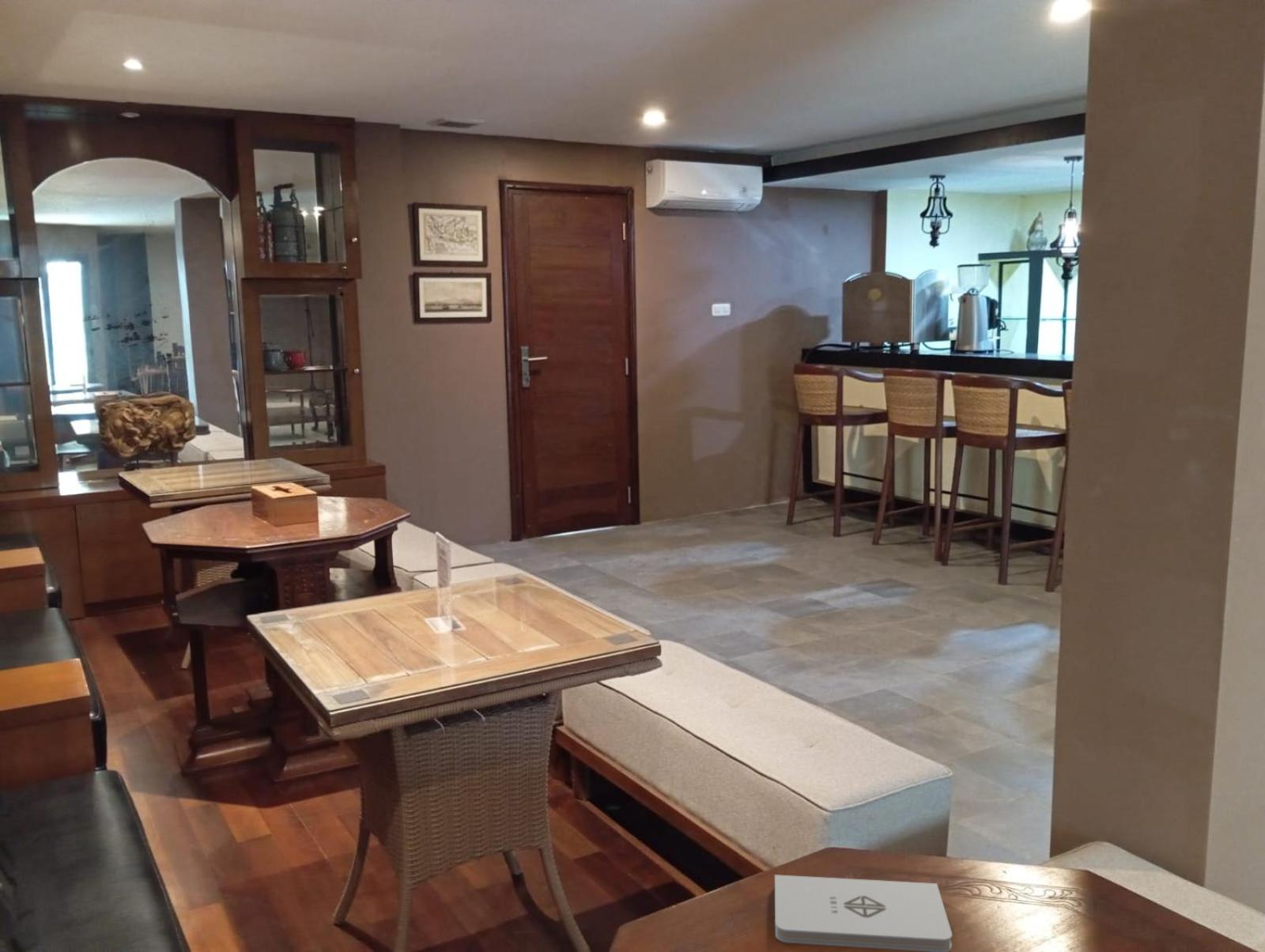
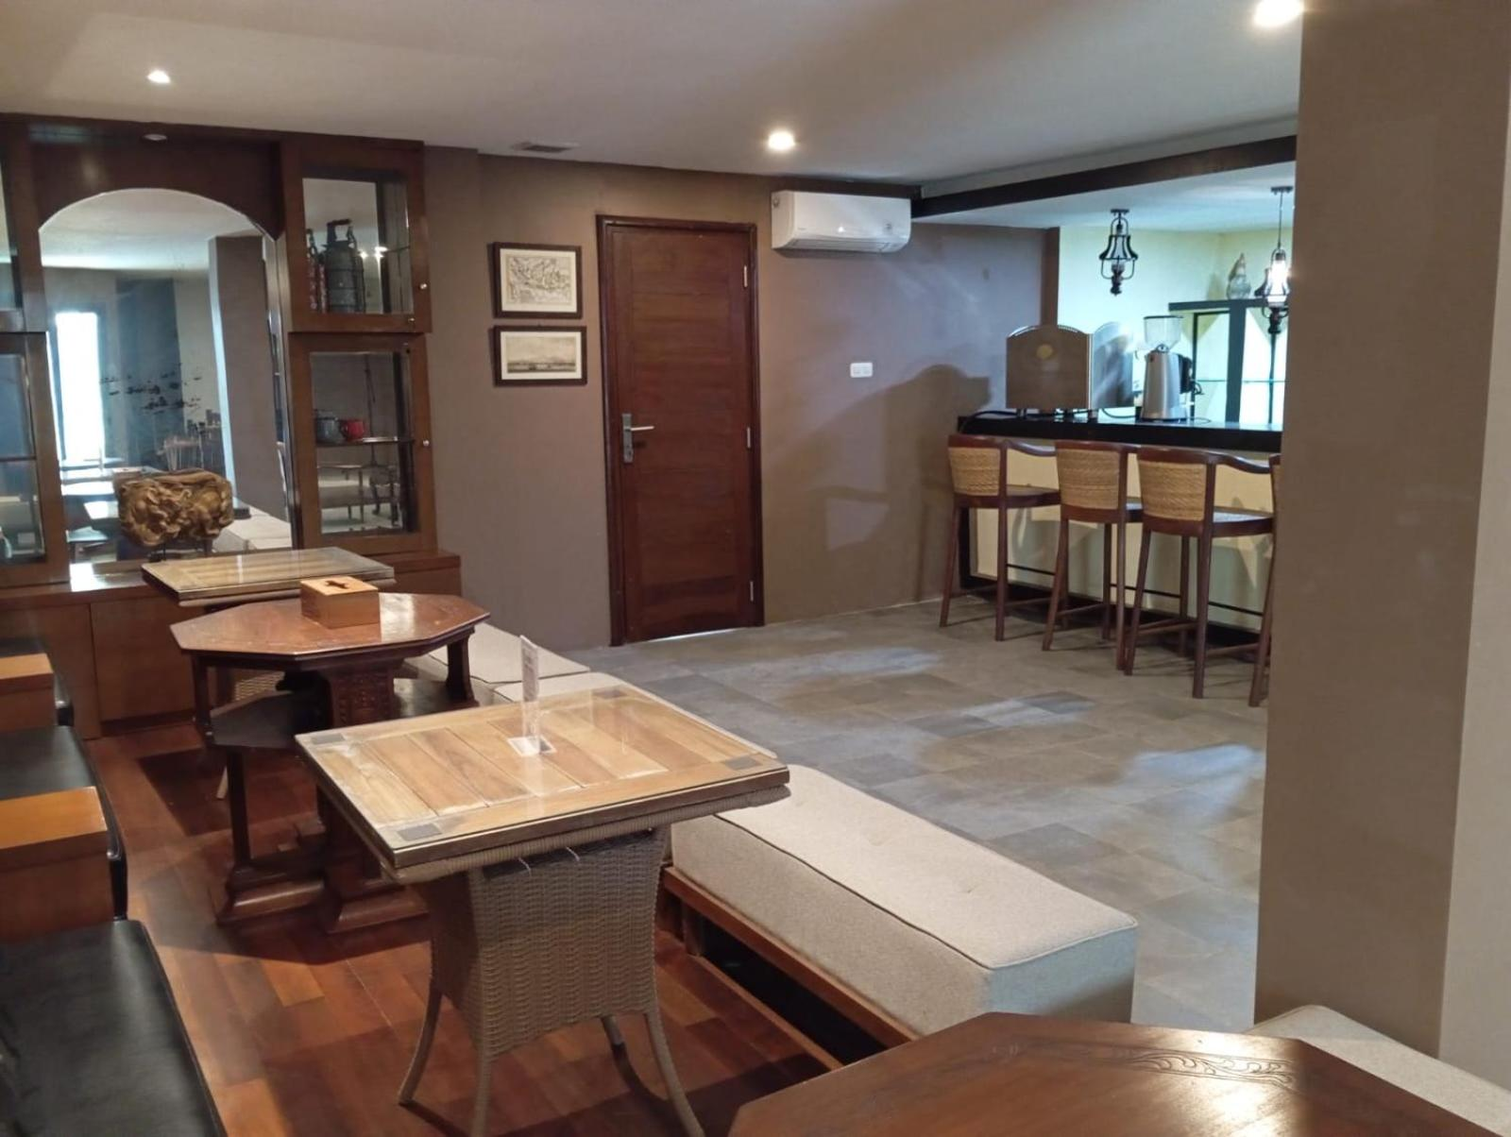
- notepad [774,874,953,952]
